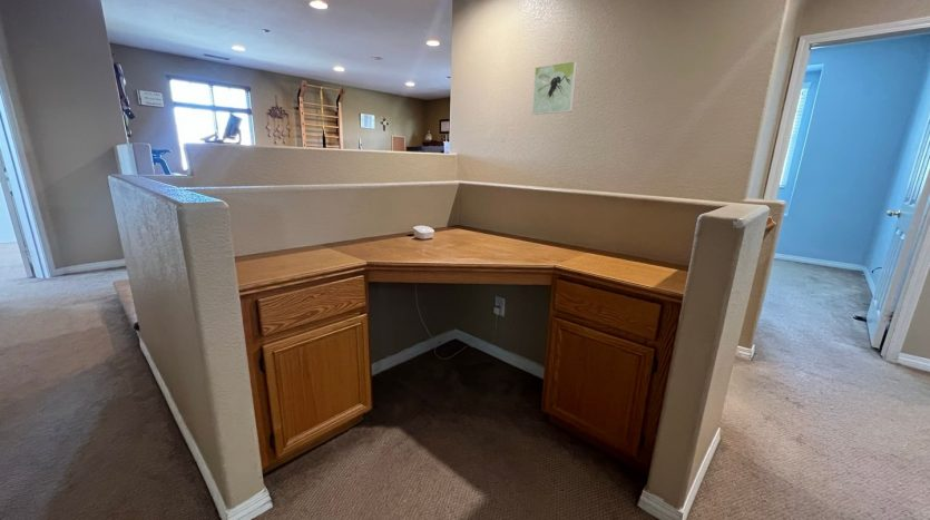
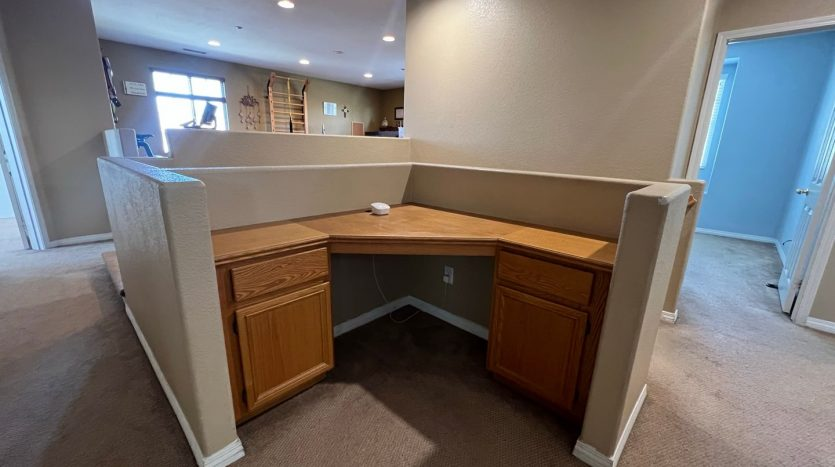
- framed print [531,60,578,116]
